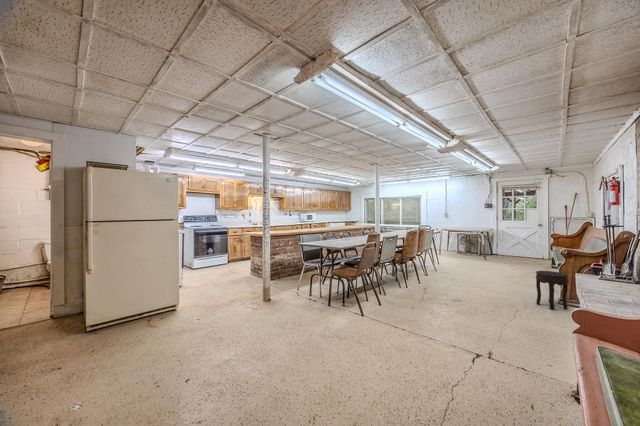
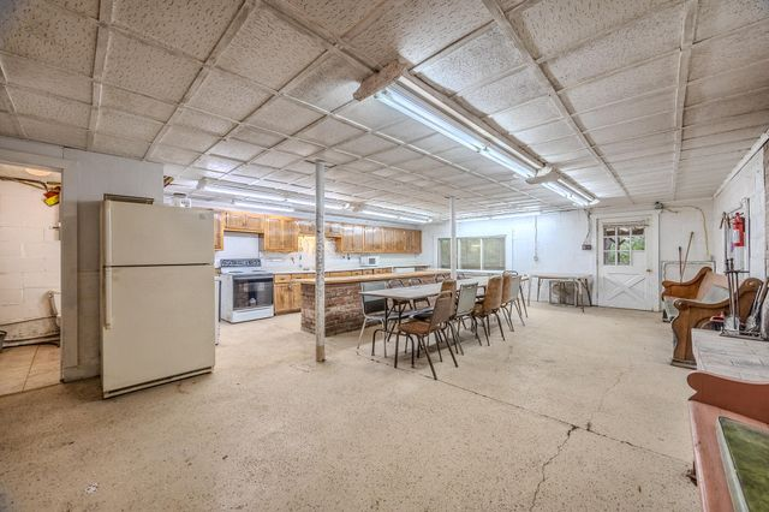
- side table [535,270,569,311]
